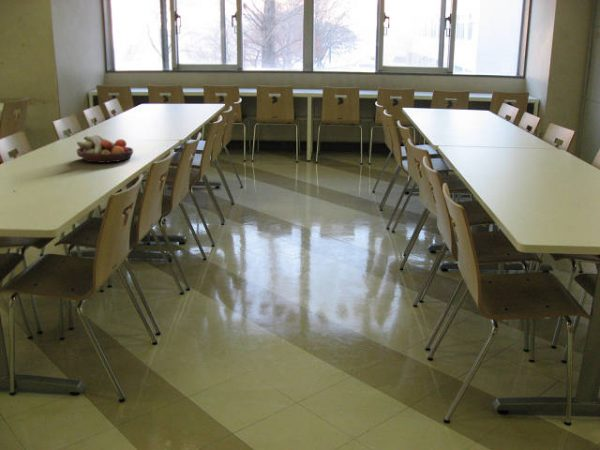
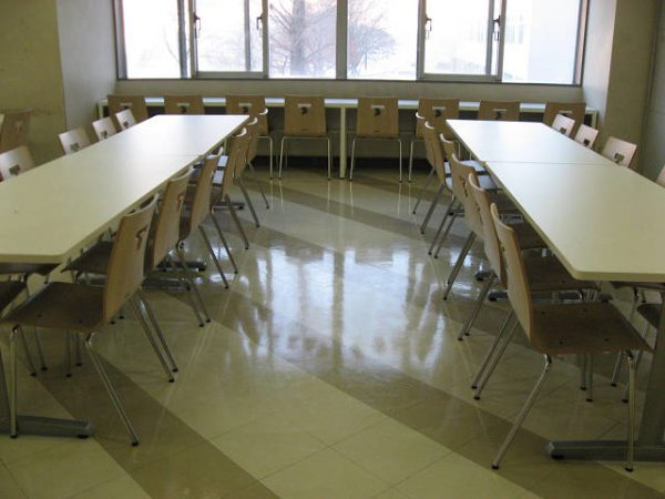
- fruit bowl [76,134,134,164]
